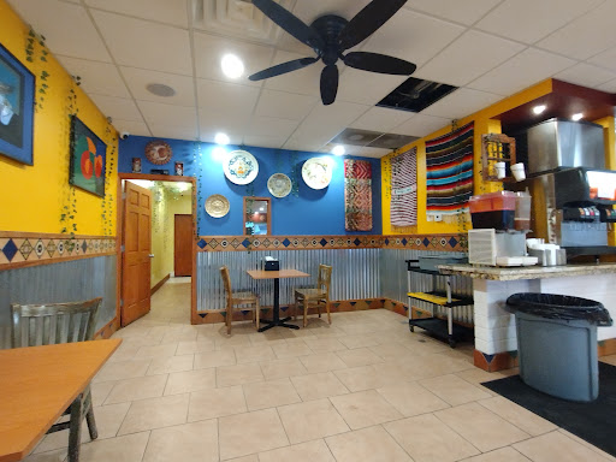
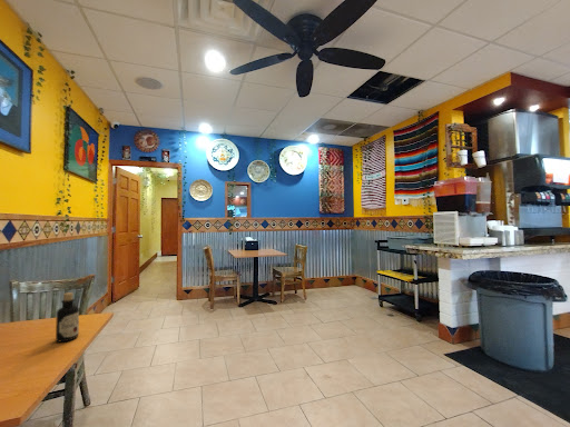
+ bottle [55,291,80,342]
